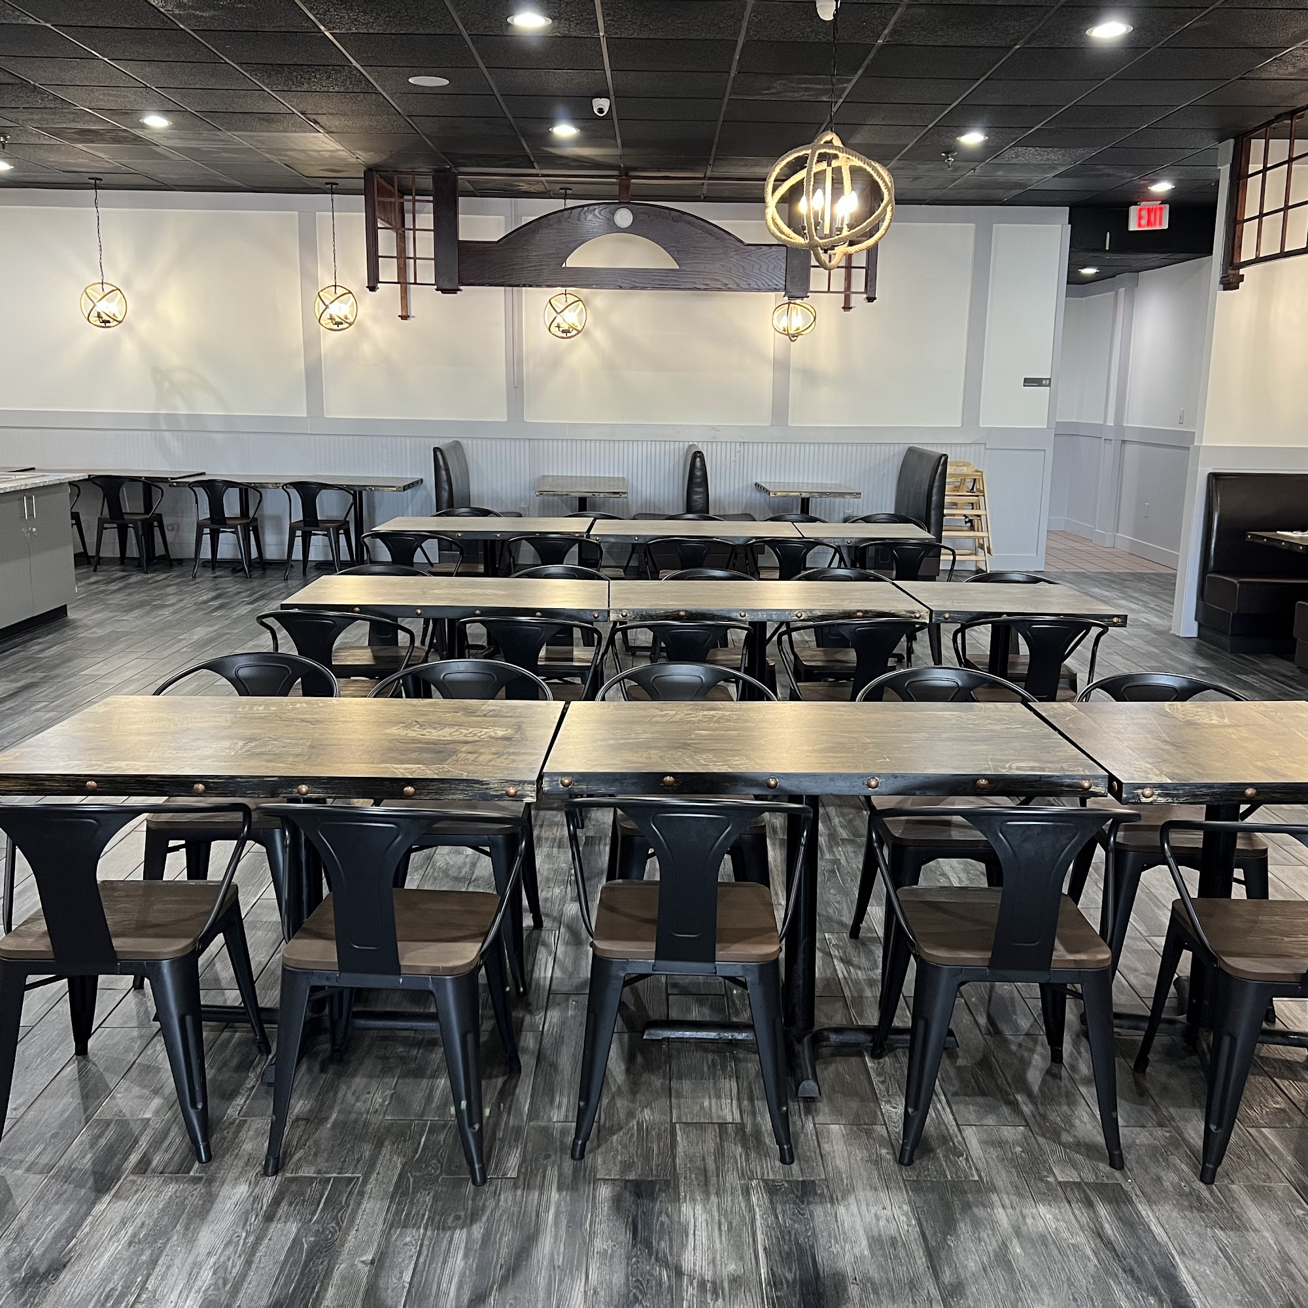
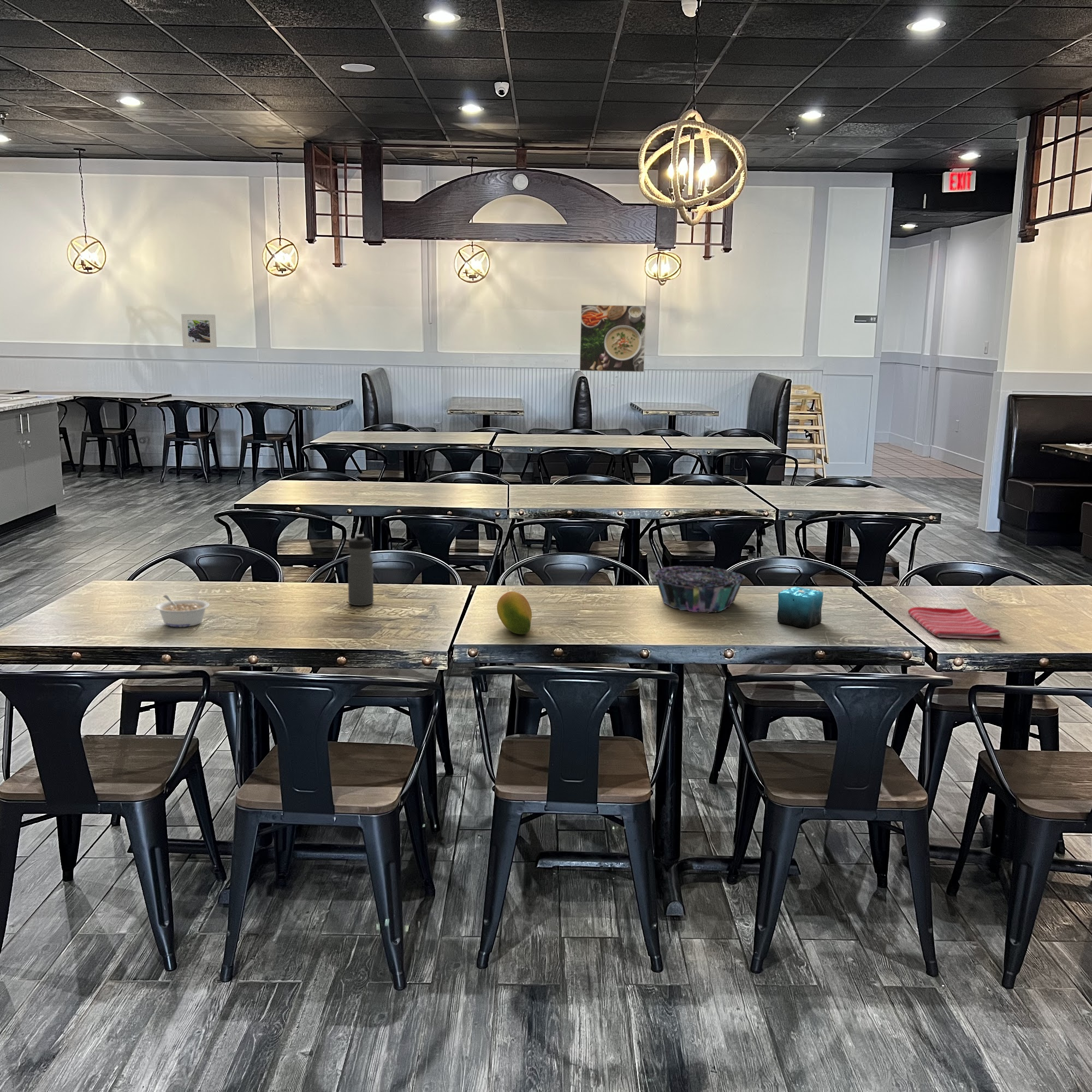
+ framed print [579,304,647,372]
+ fruit [496,591,532,635]
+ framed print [181,313,217,349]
+ legume [155,595,210,627]
+ dish towel [907,607,1002,640]
+ candle [777,582,824,629]
+ decorative bowl [654,565,746,614]
+ water bottle [347,533,374,606]
